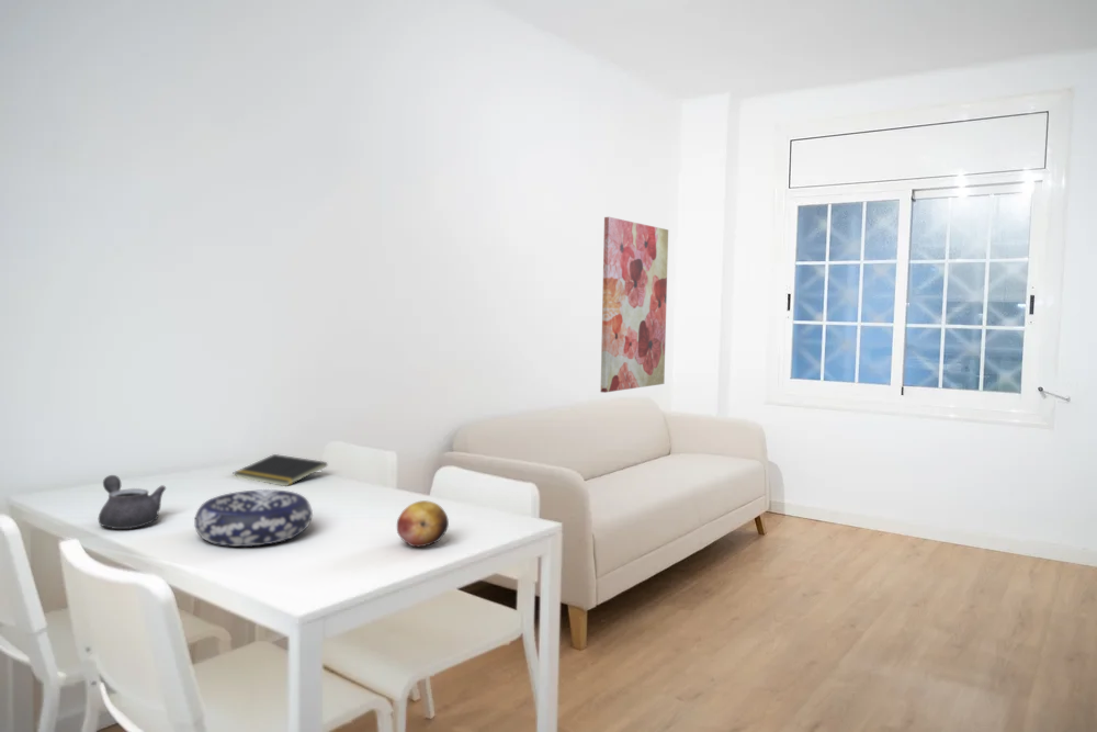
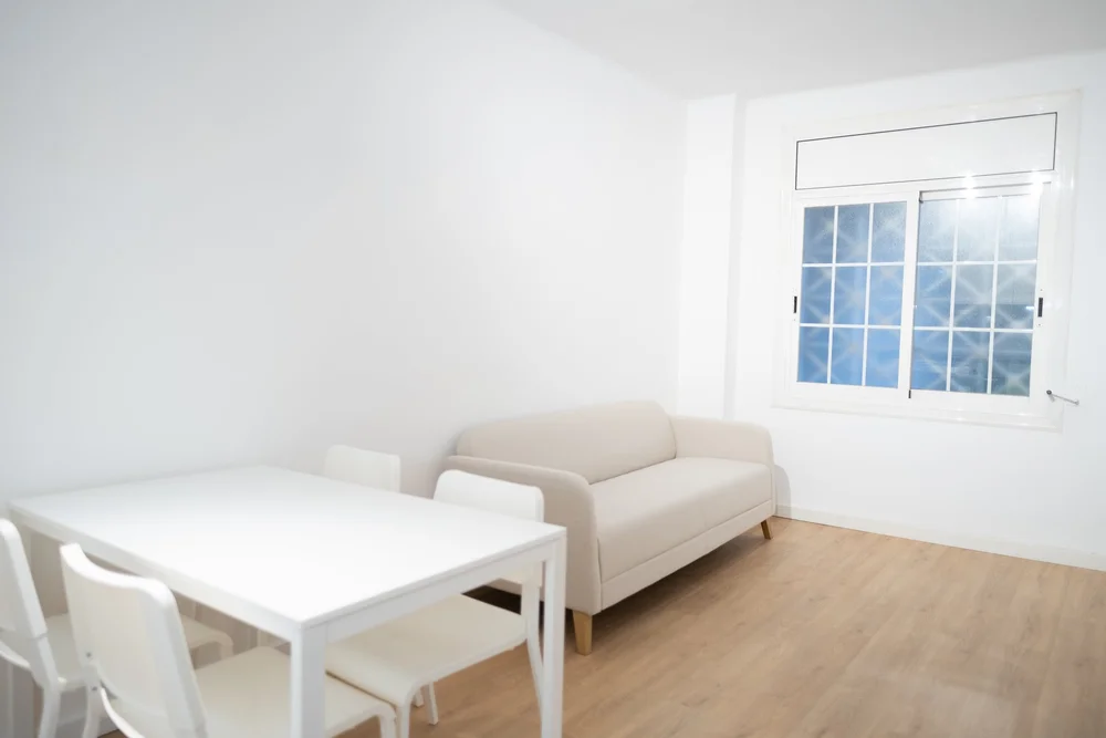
- fruit [396,499,450,548]
- wall art [600,216,669,394]
- decorative bowl [193,488,314,548]
- teapot [98,474,167,530]
- notepad [233,453,328,487]
